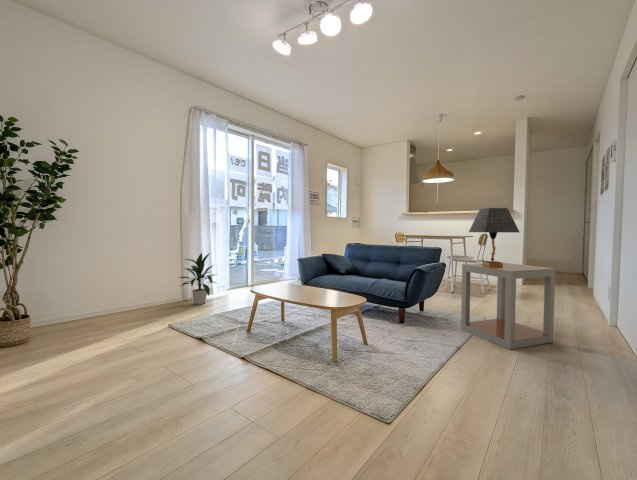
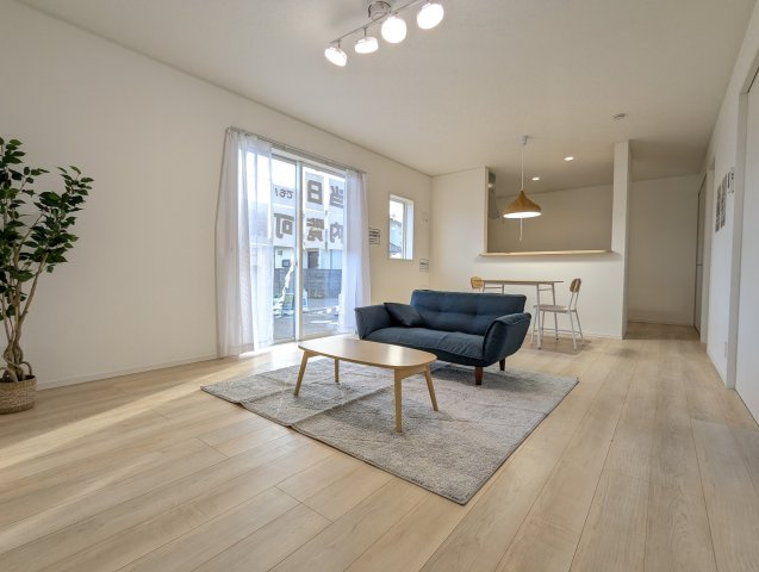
- side table [460,262,556,350]
- indoor plant [178,252,219,306]
- table lamp [468,207,520,266]
